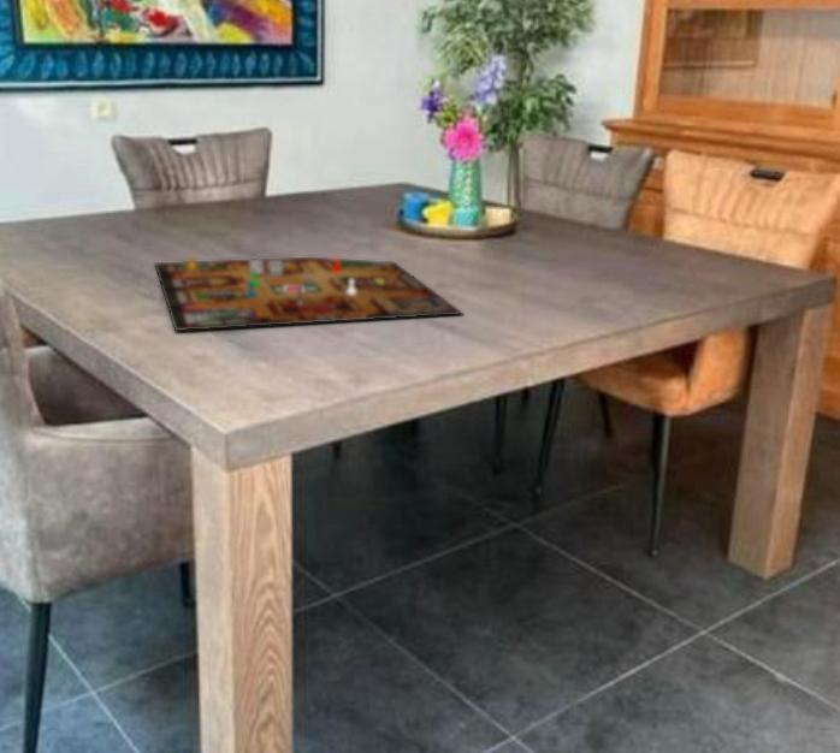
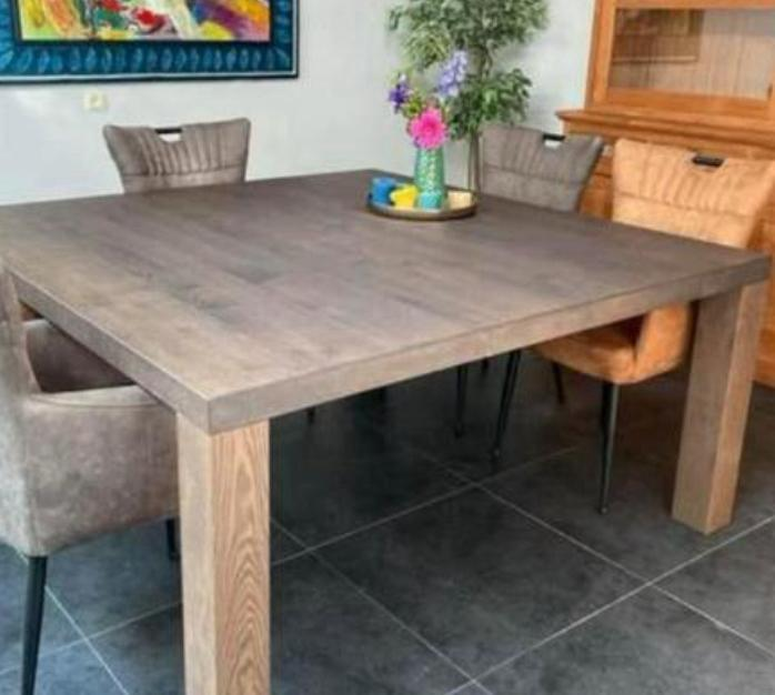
- gameboard [153,254,465,332]
